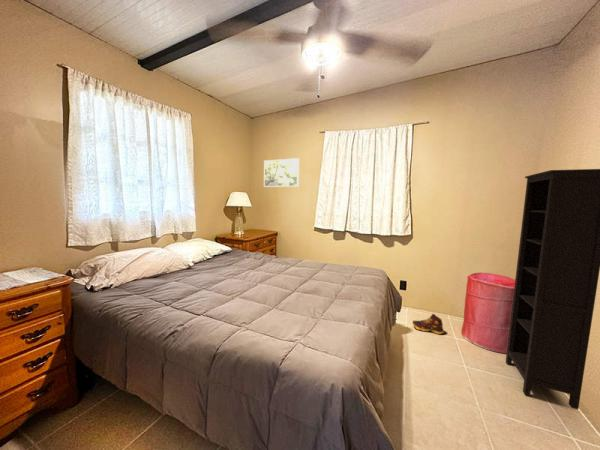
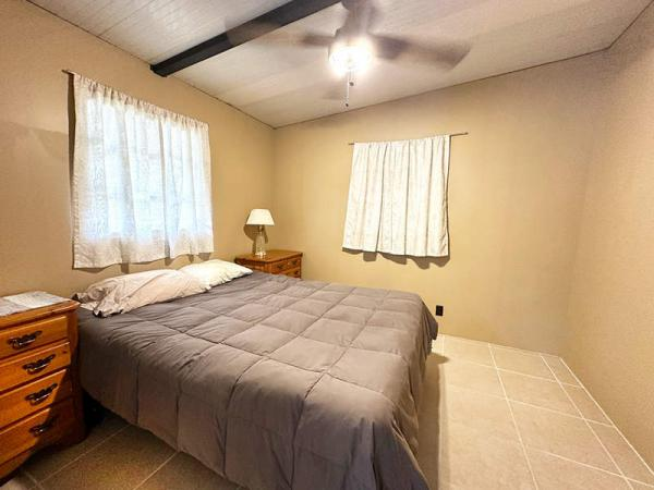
- shoe [412,313,445,336]
- laundry hamper [460,272,515,354]
- bookcase [505,168,600,410]
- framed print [263,157,300,188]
